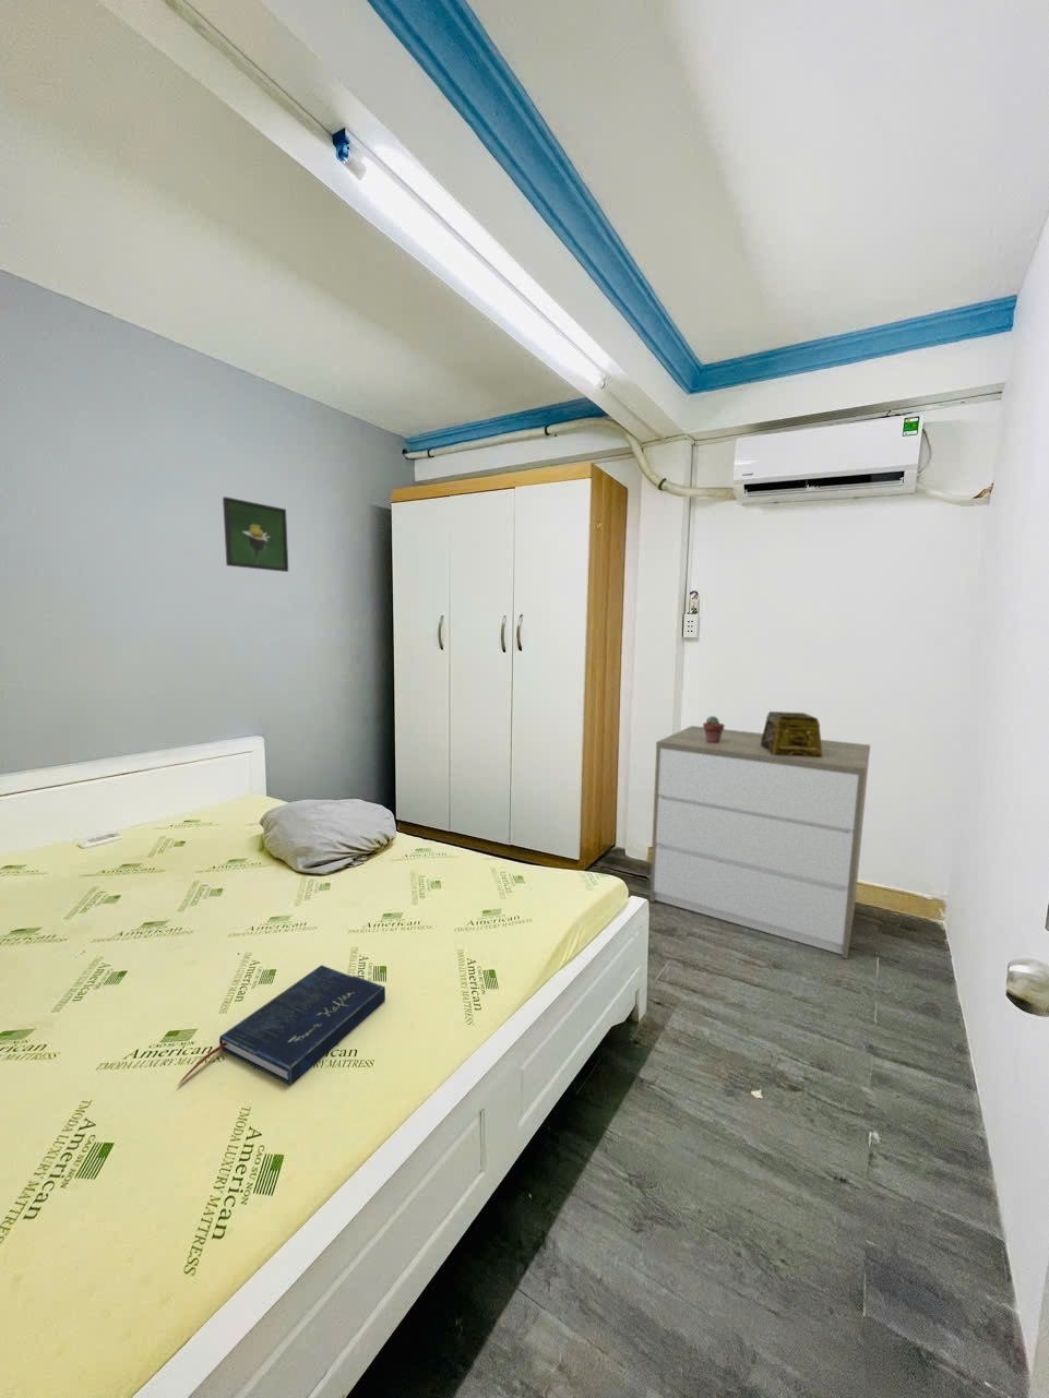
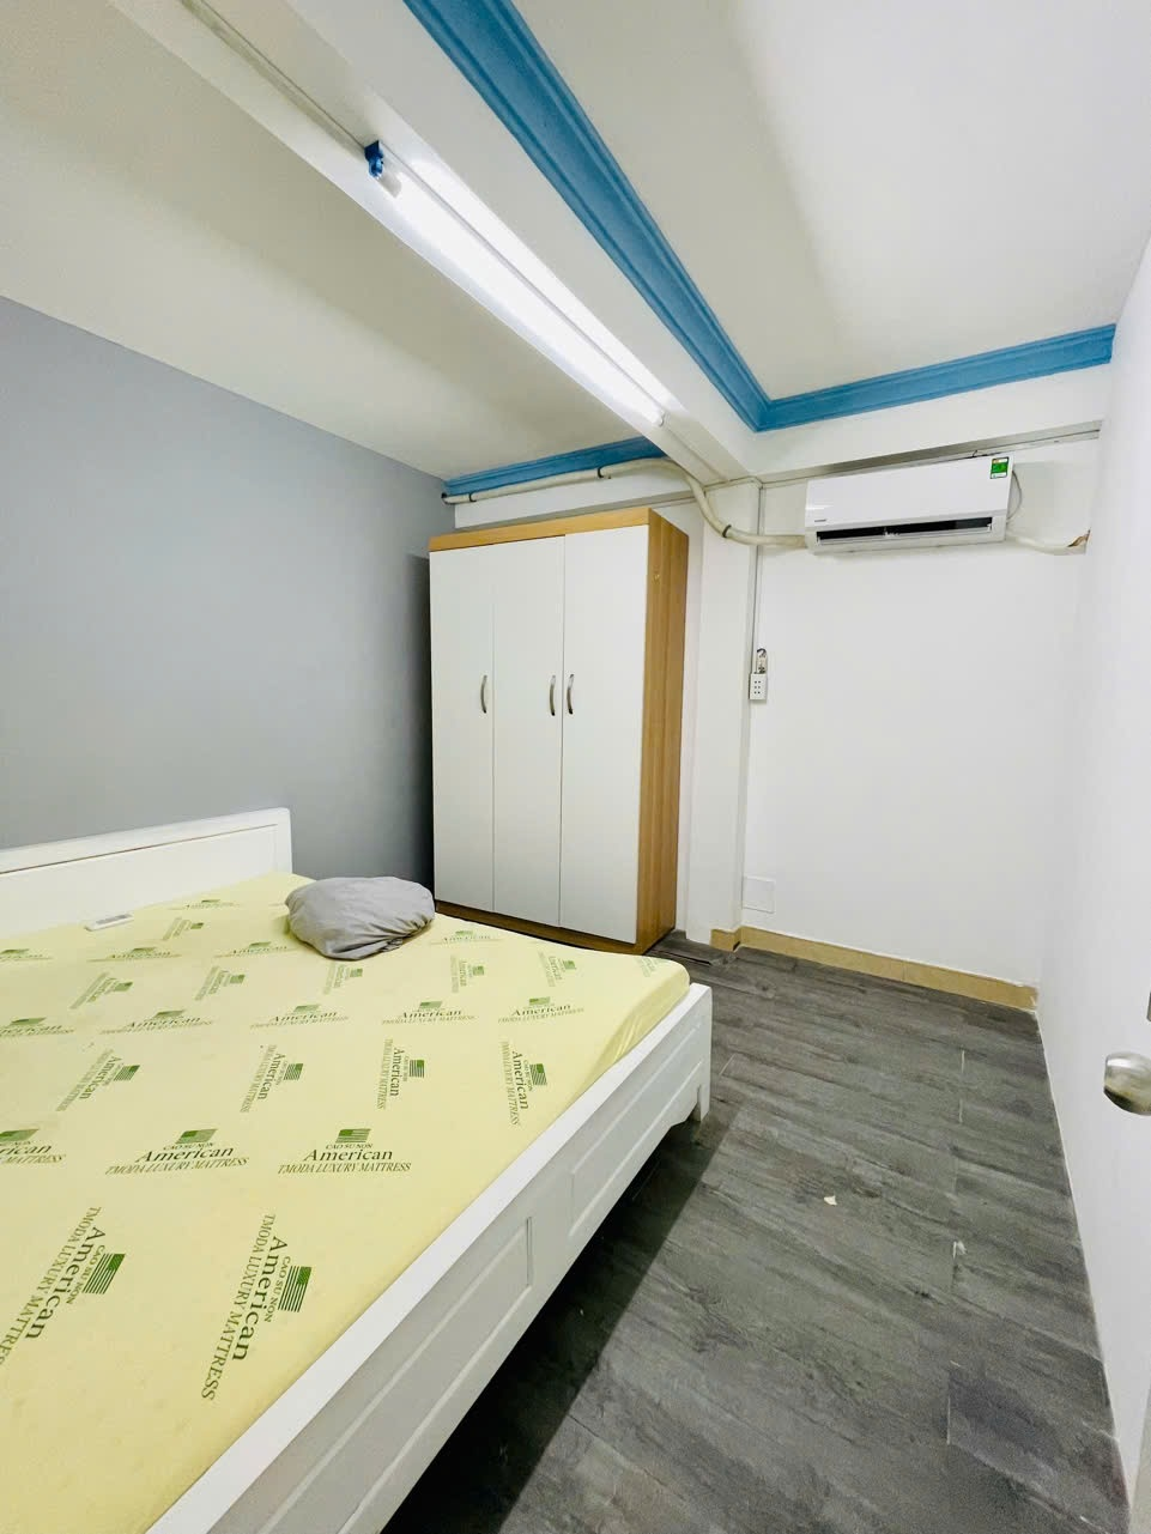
- decorative box [760,711,822,757]
- book [176,965,387,1087]
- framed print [221,496,290,573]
- potted succulent [702,715,726,744]
- dresser [648,725,872,961]
